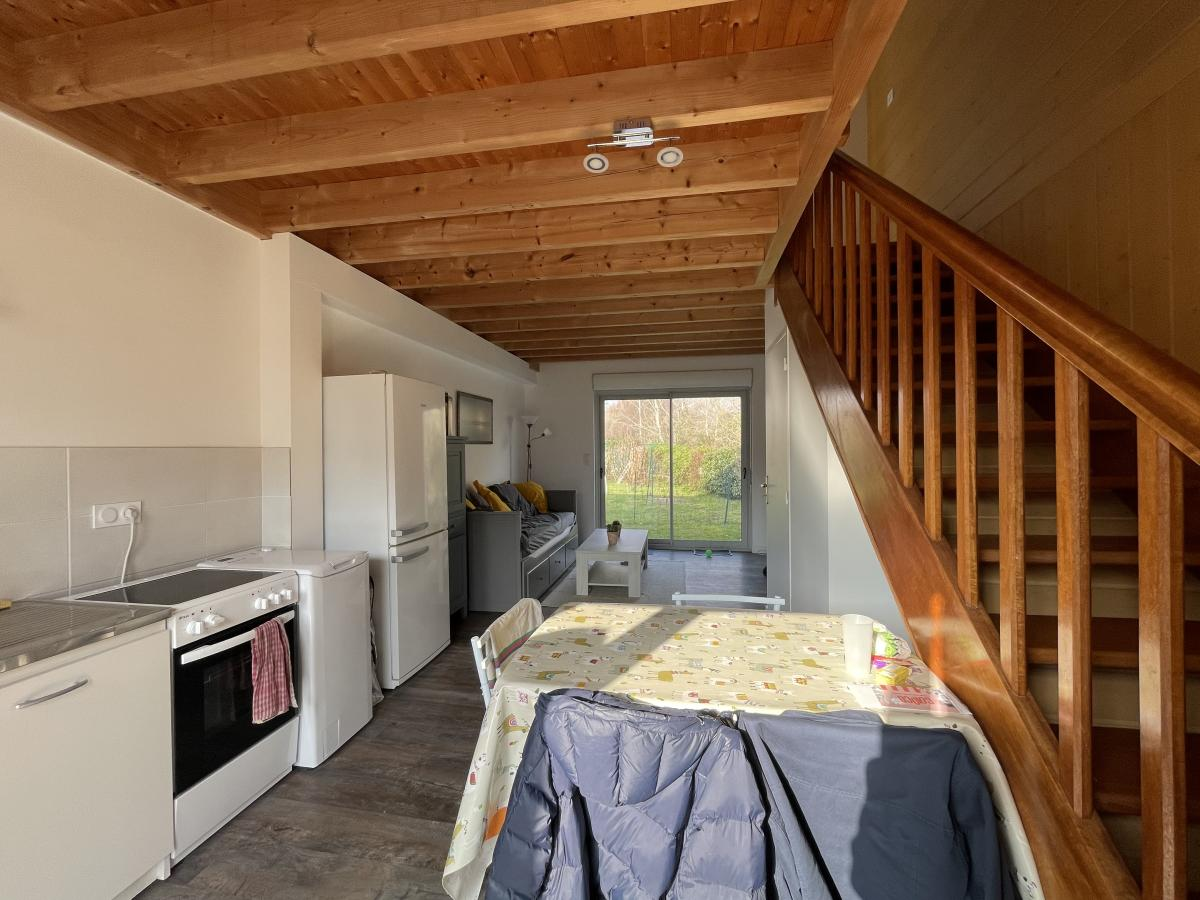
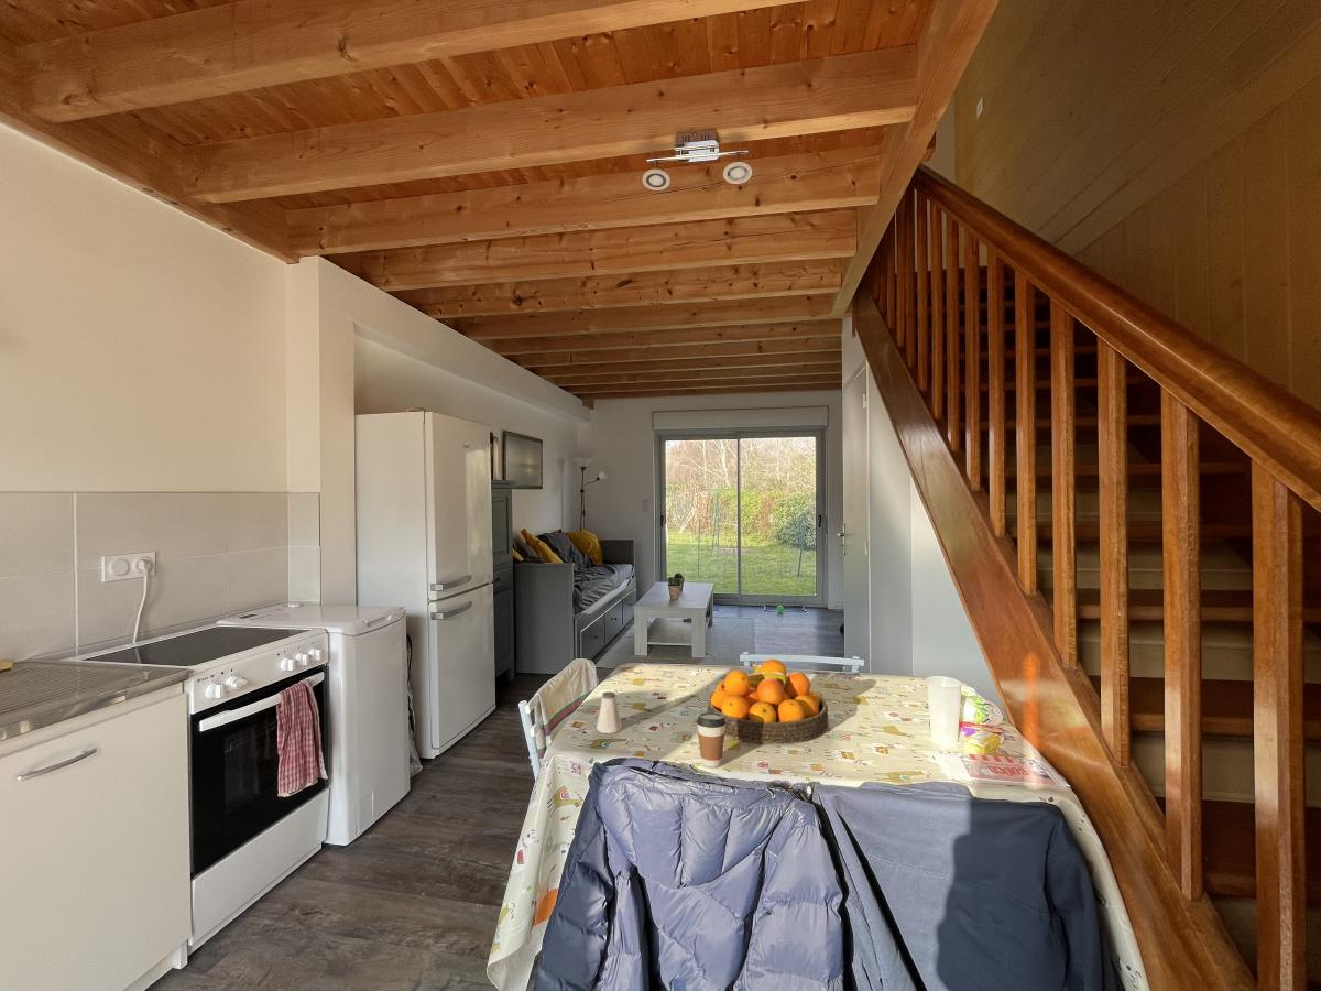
+ saltshaker [596,690,623,734]
+ fruit bowl [707,658,829,745]
+ coffee cup [696,711,725,769]
